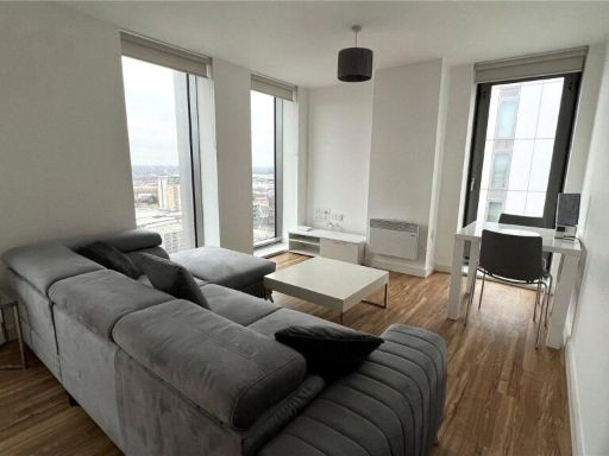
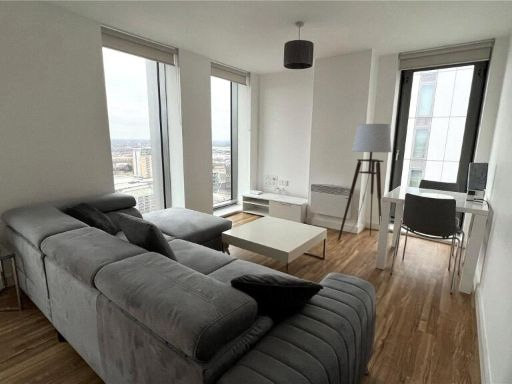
+ floor lamp [334,123,392,241]
